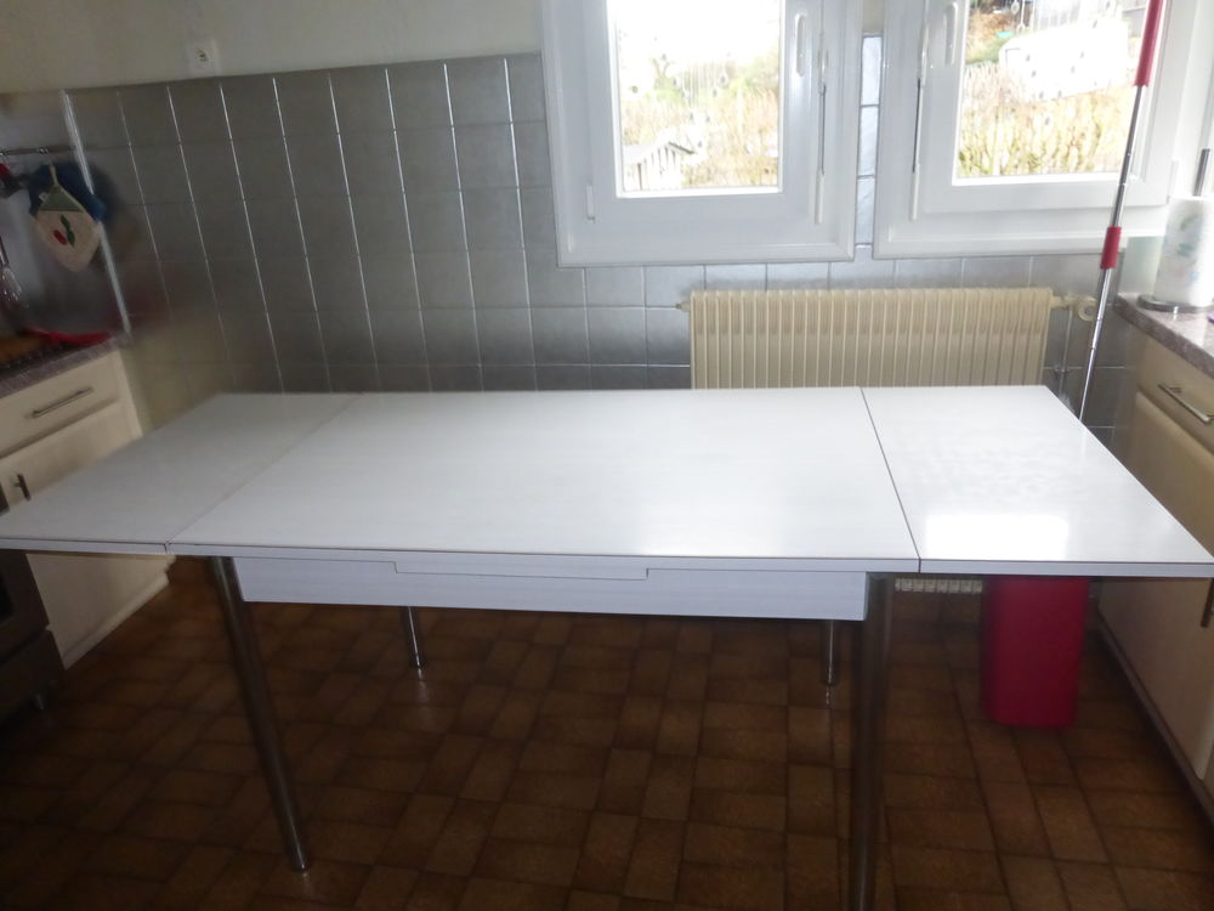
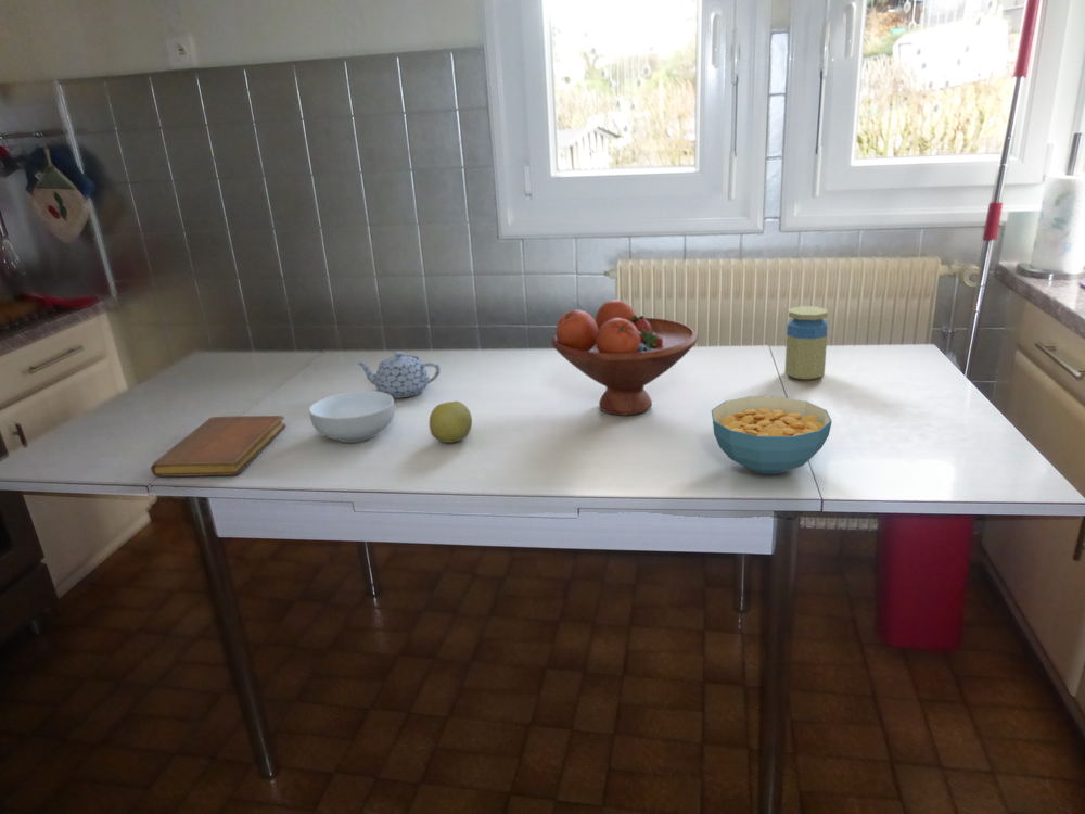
+ teapot [355,351,442,398]
+ jar [783,305,829,381]
+ cereal bowl [308,390,396,444]
+ apple [427,400,473,444]
+ notebook [150,415,286,478]
+ cereal bowl [711,395,833,475]
+ fruit bowl [550,298,699,417]
